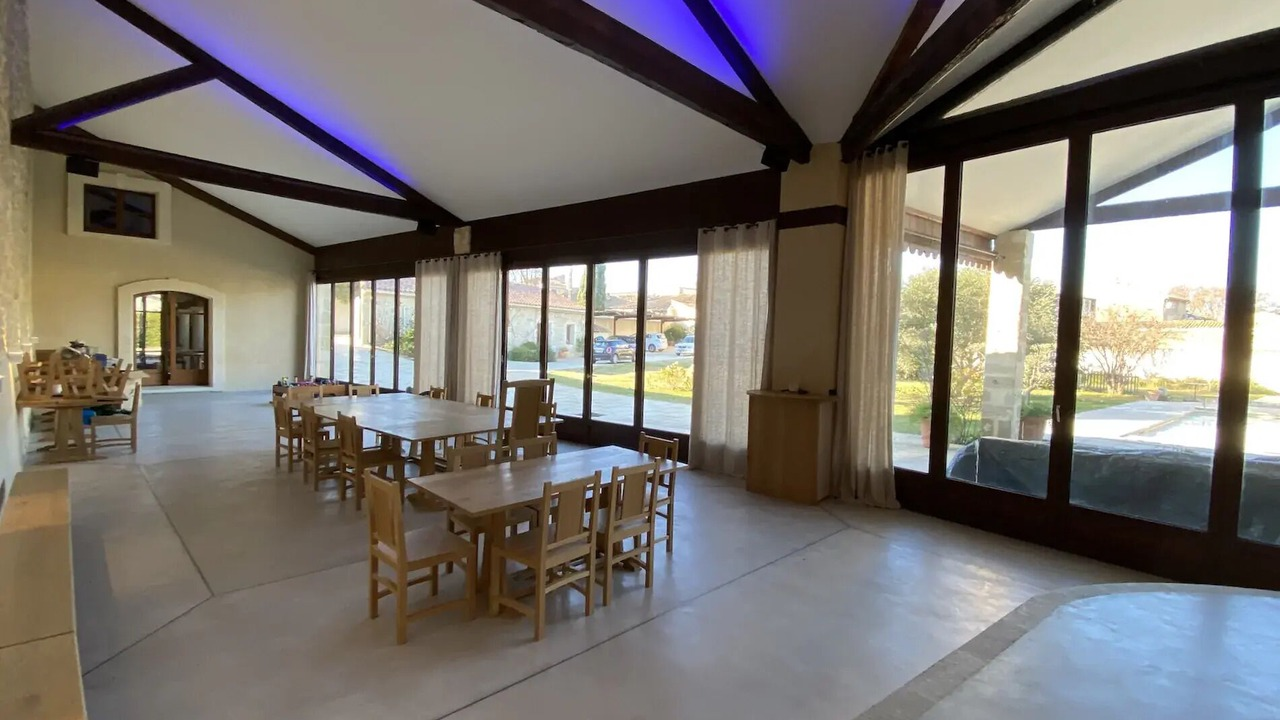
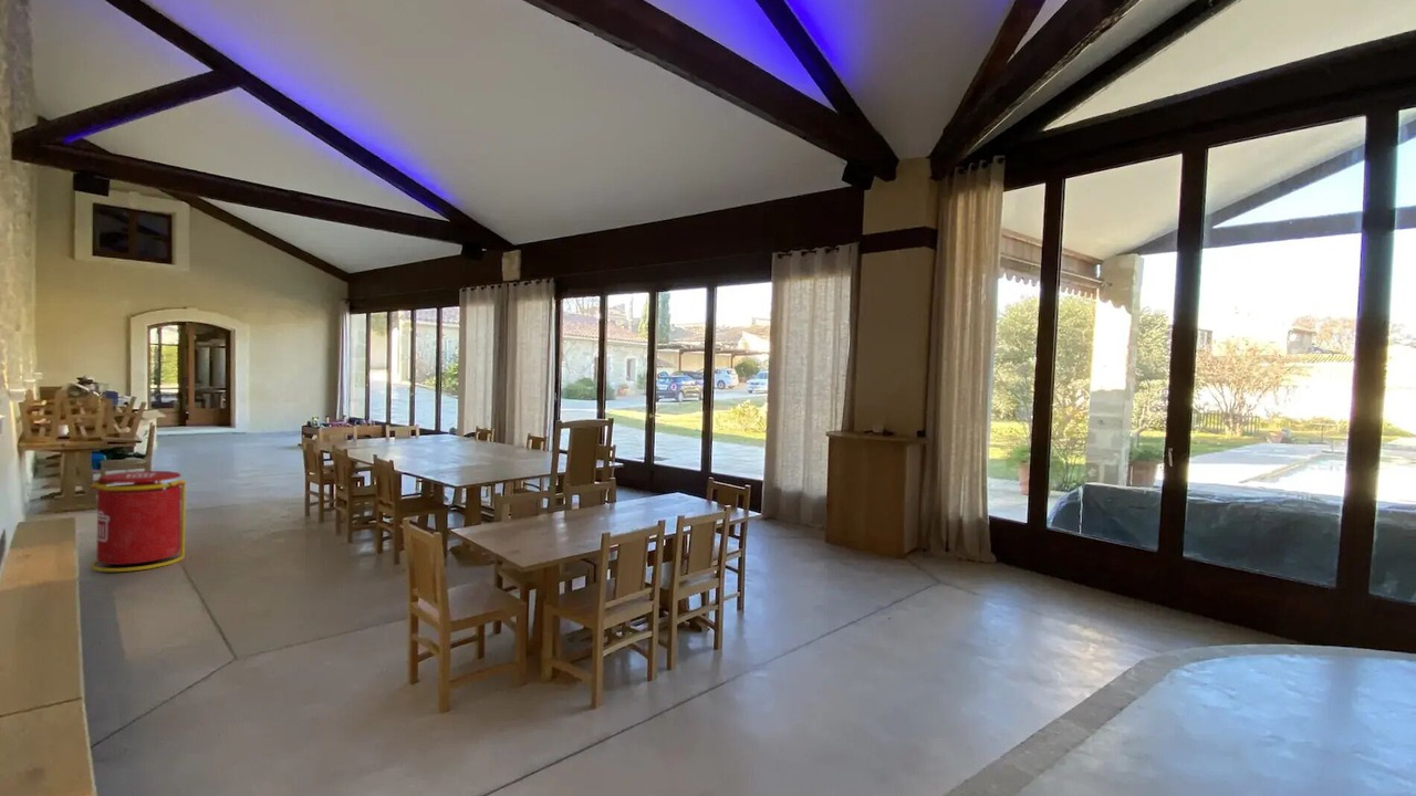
+ trash can [90,470,187,573]
